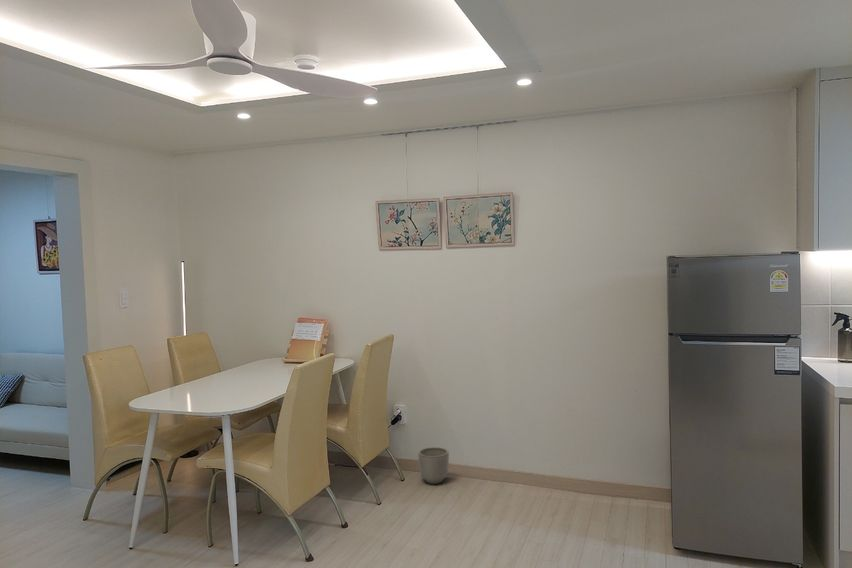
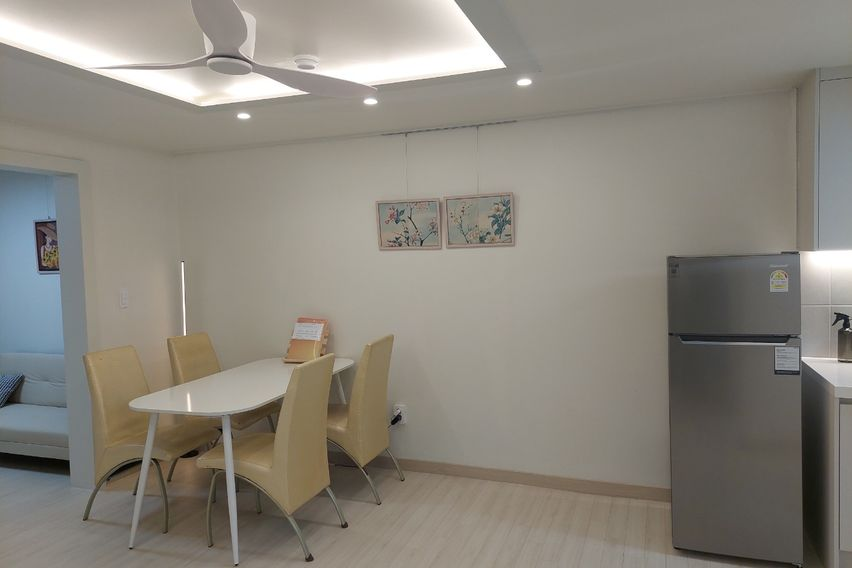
- planter [417,446,450,485]
